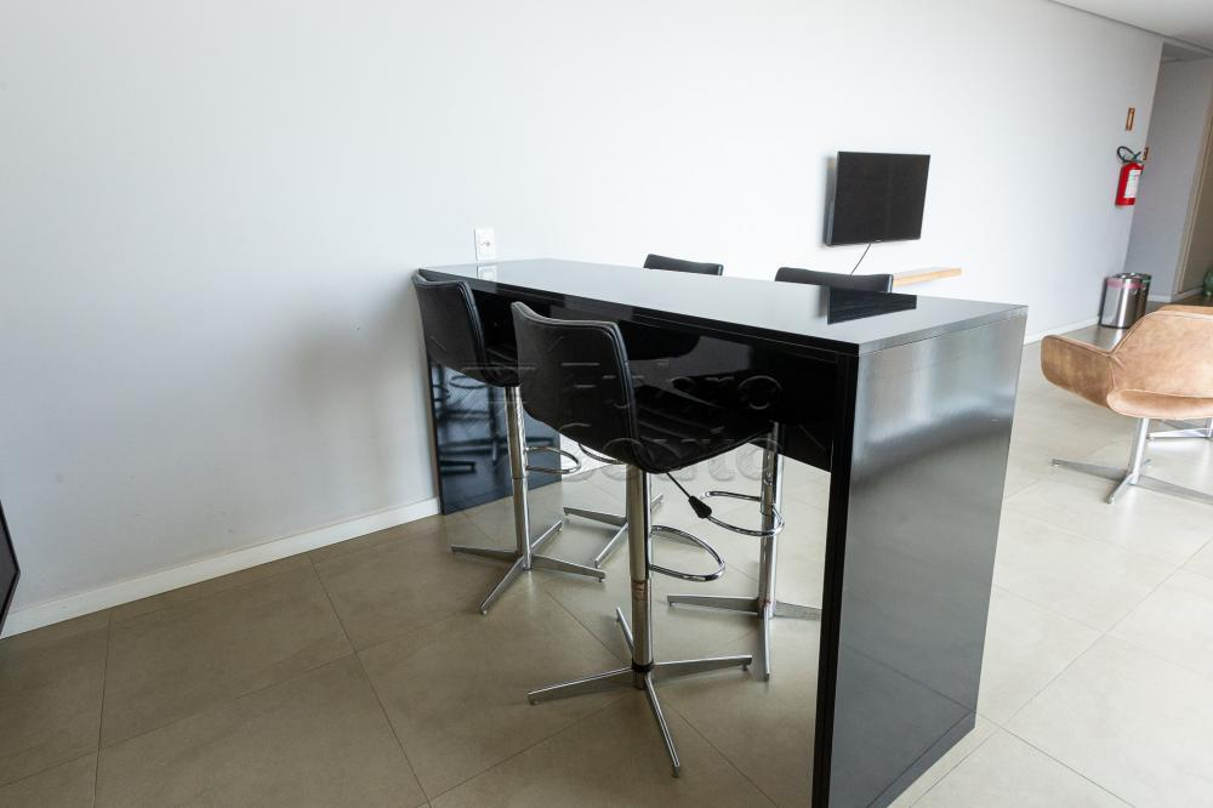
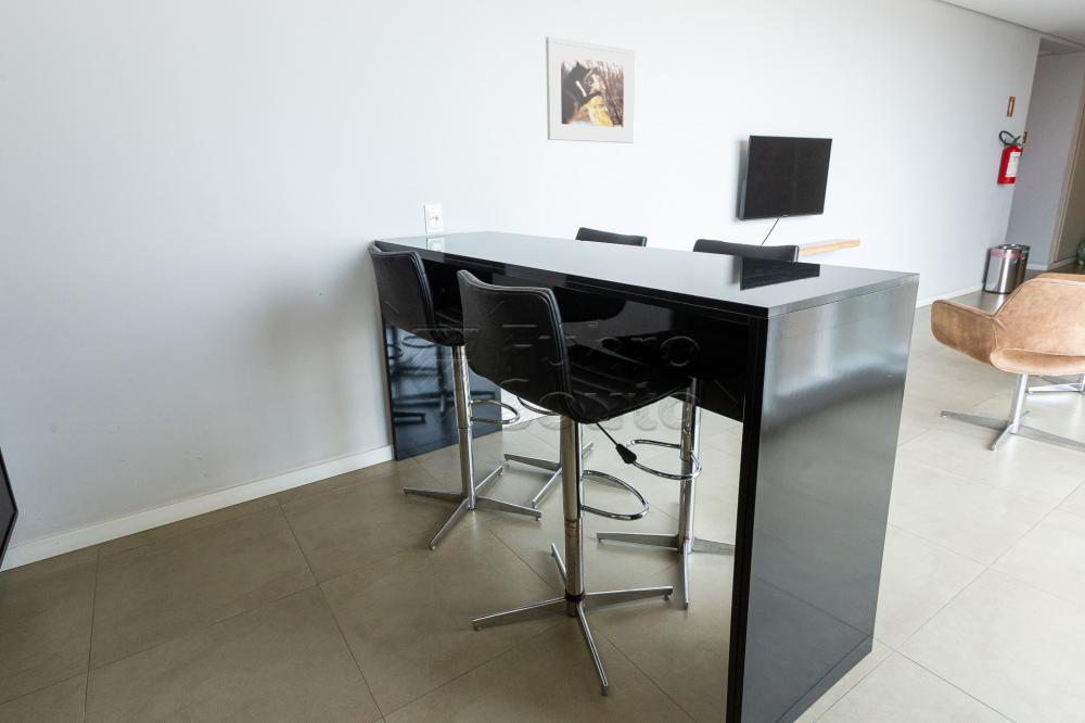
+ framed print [545,35,637,144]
